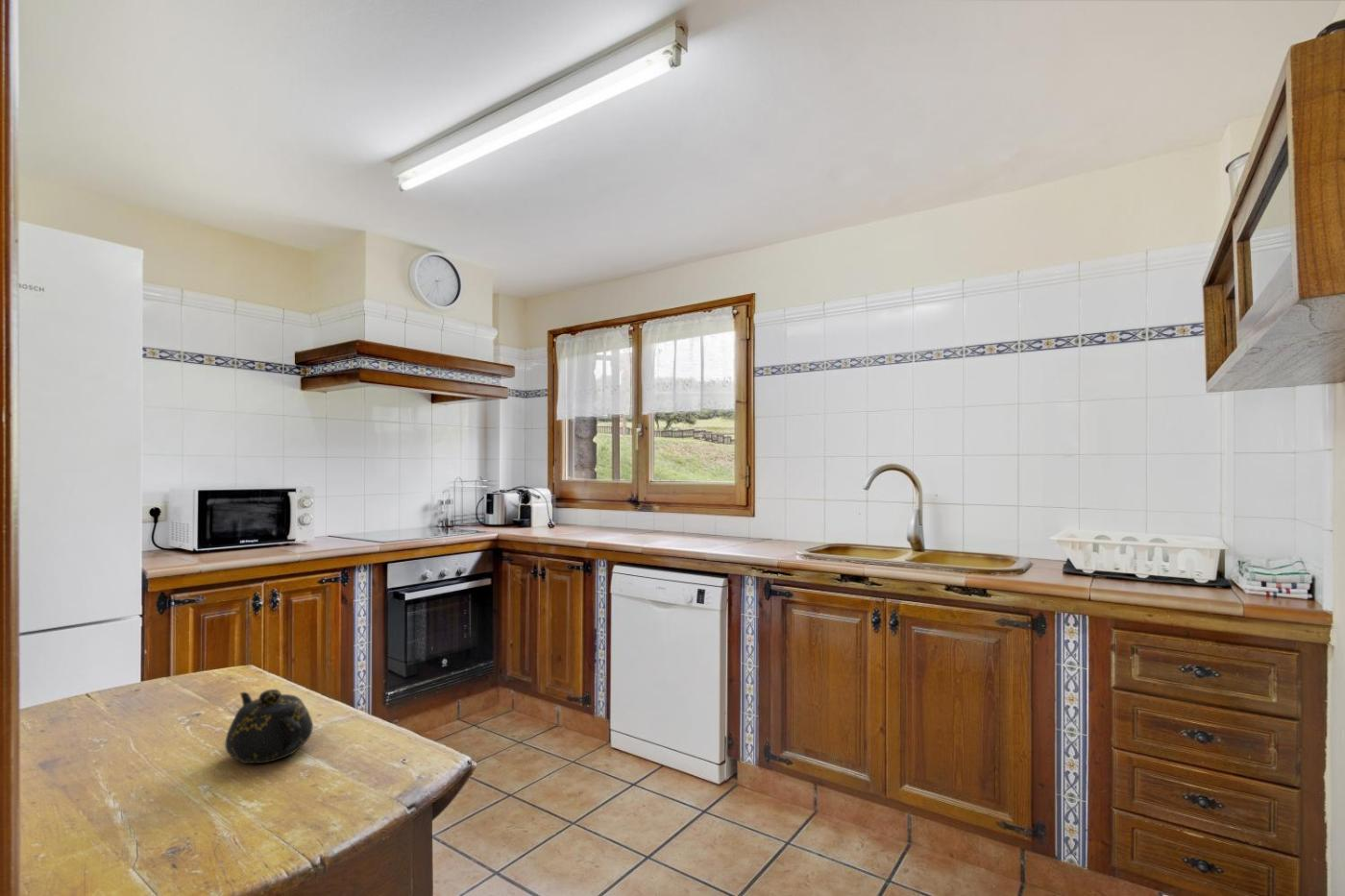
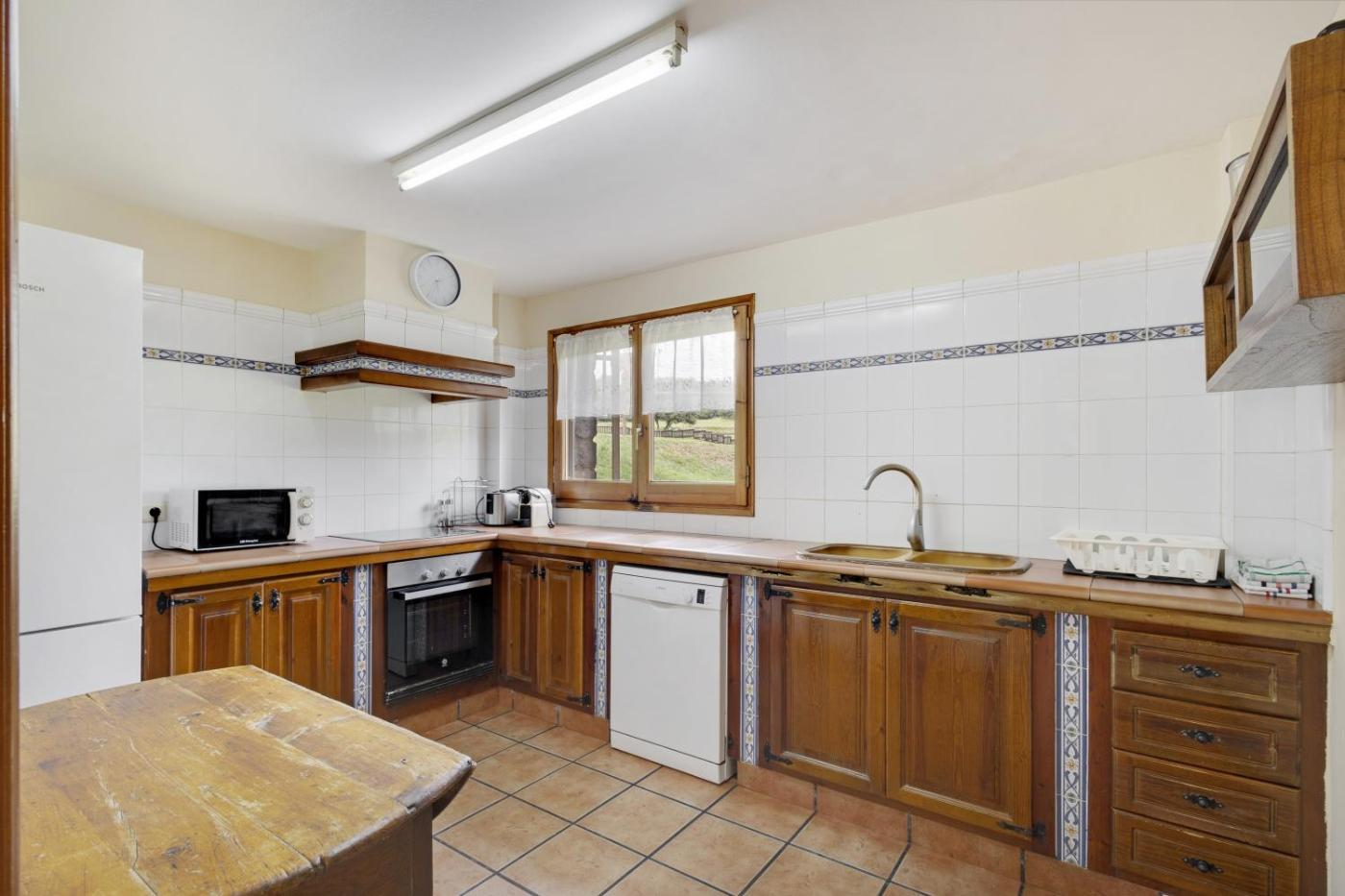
- teapot [224,689,314,764]
